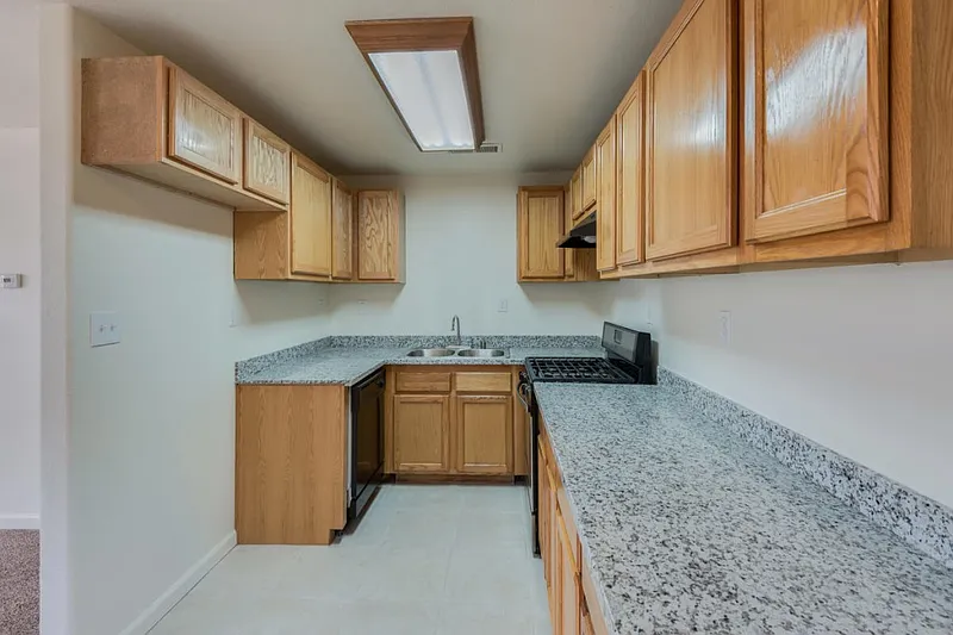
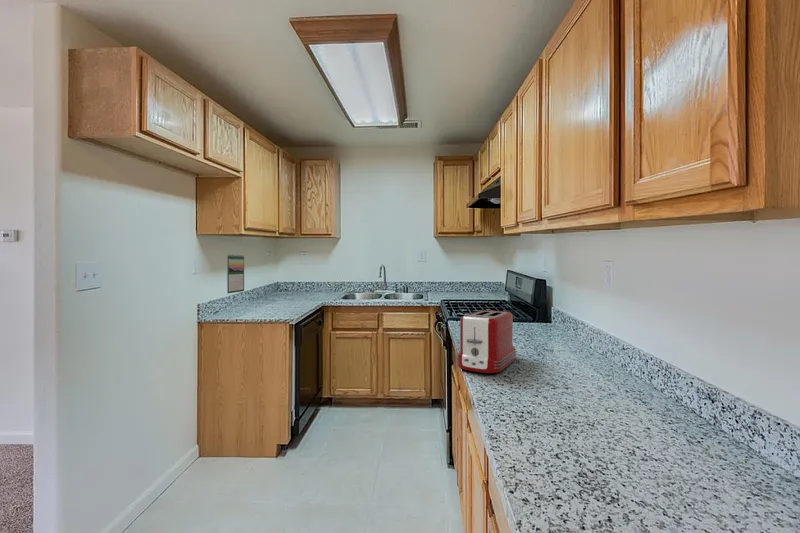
+ calendar [226,253,245,294]
+ toaster [456,309,517,374]
